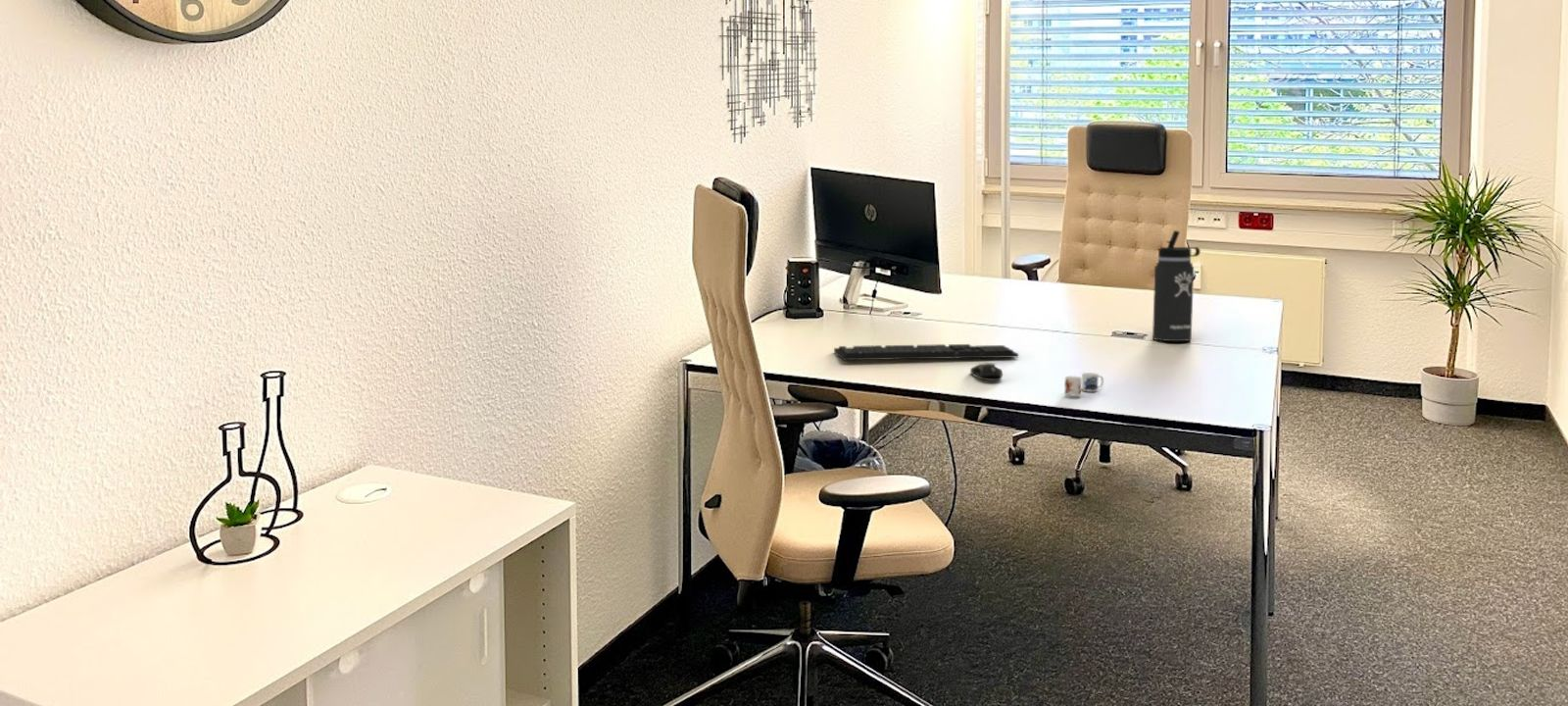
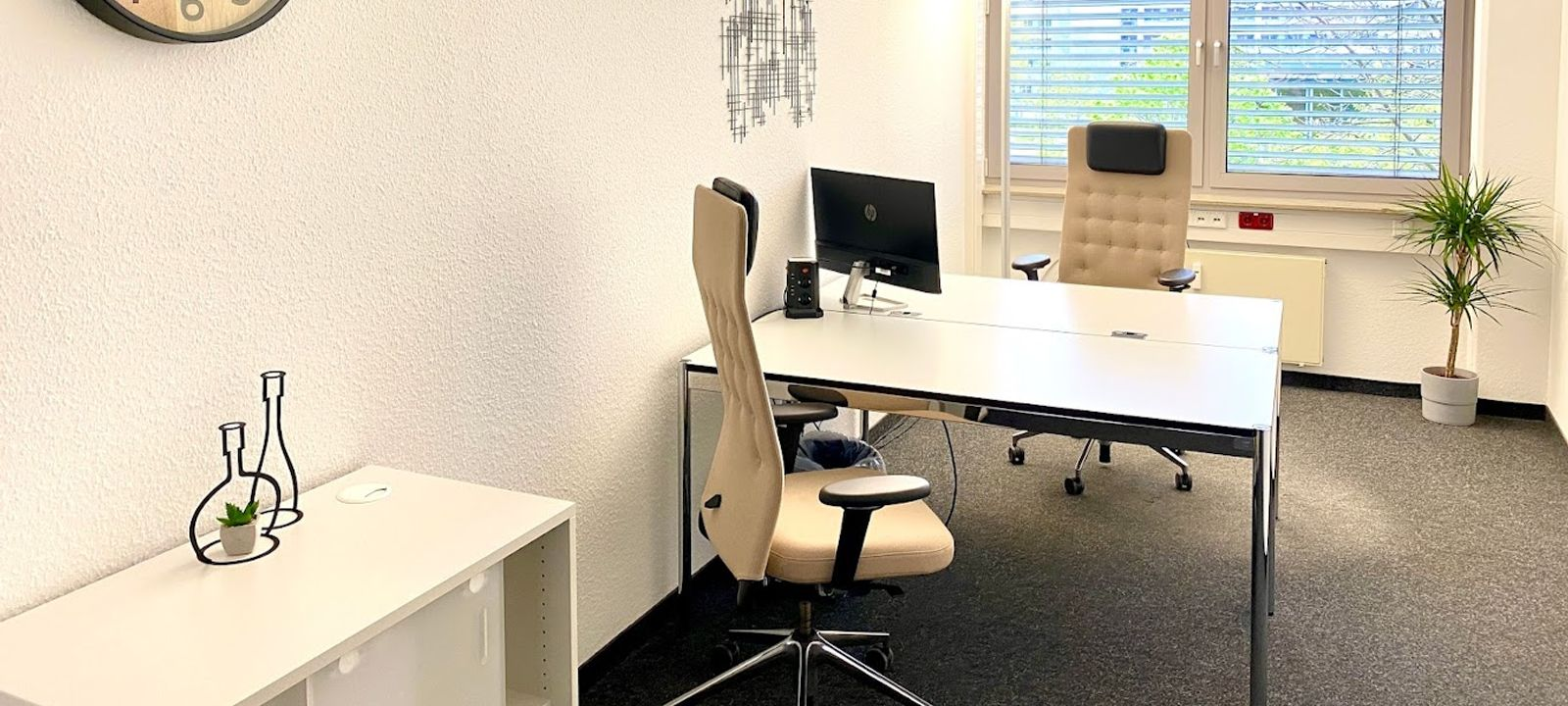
- computer mouse [969,362,1004,381]
- mug [1063,372,1104,396]
- keyboard [833,343,1019,361]
- thermos bottle [1152,229,1201,342]
